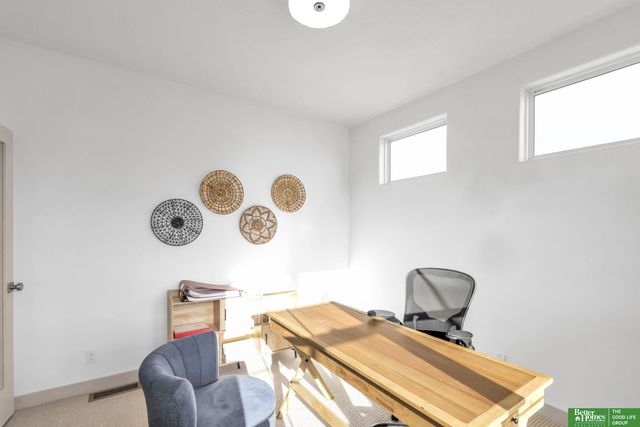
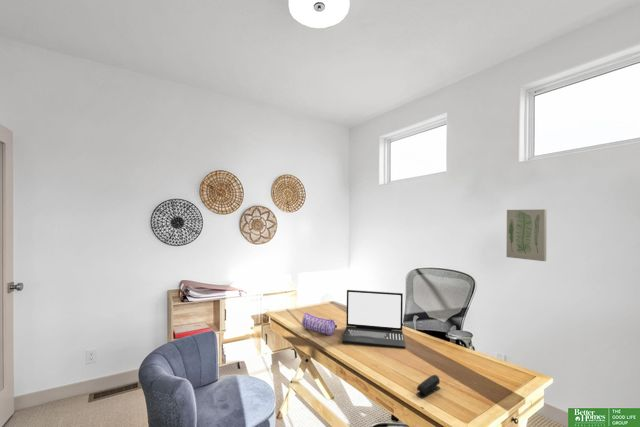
+ laptop [341,289,406,350]
+ wall art [505,208,548,262]
+ pencil case [301,312,338,336]
+ stapler [415,374,441,398]
